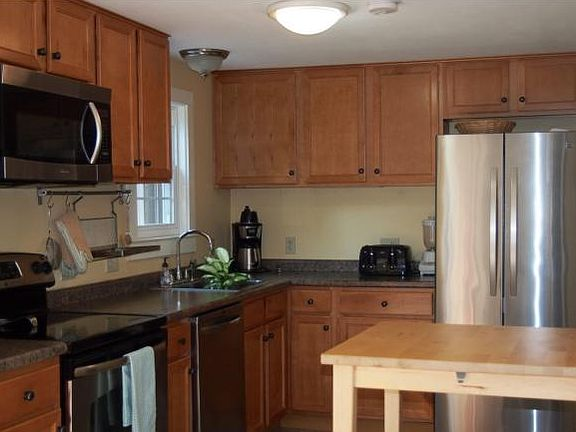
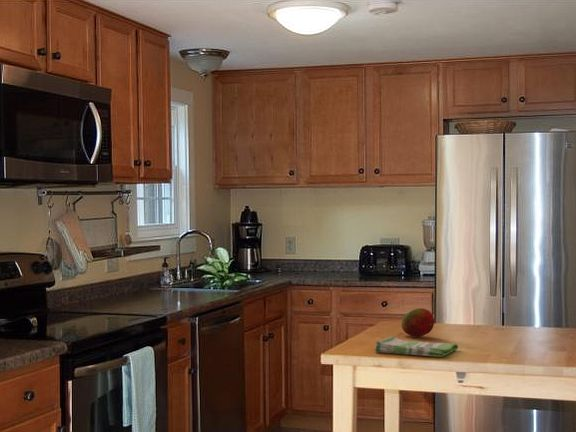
+ fruit [401,307,435,338]
+ dish towel [374,336,459,358]
